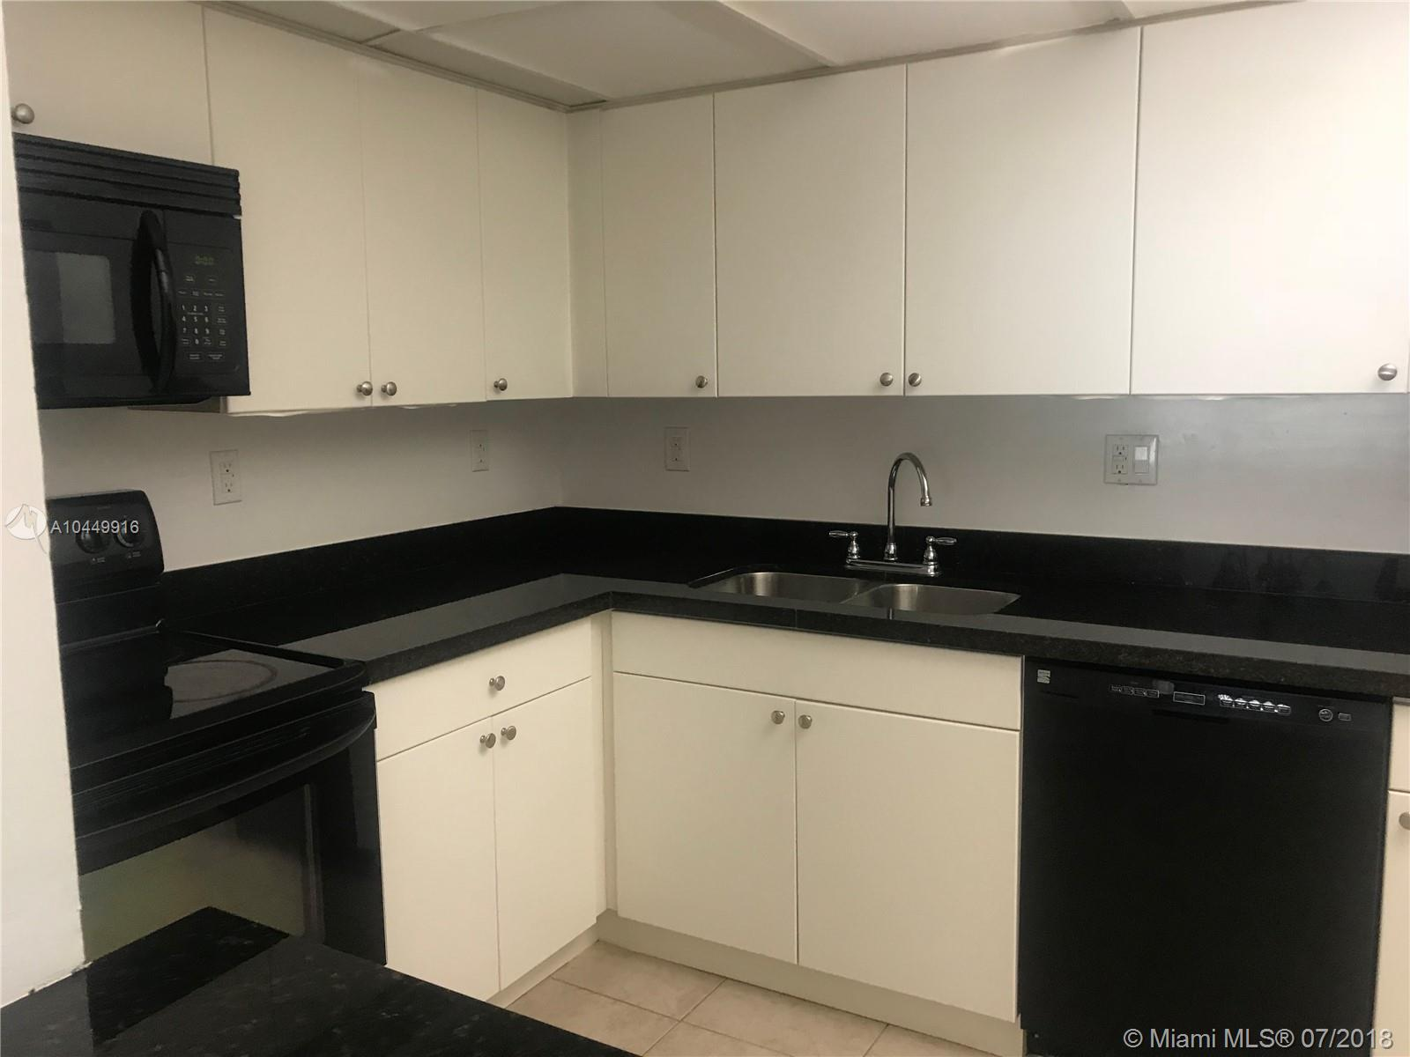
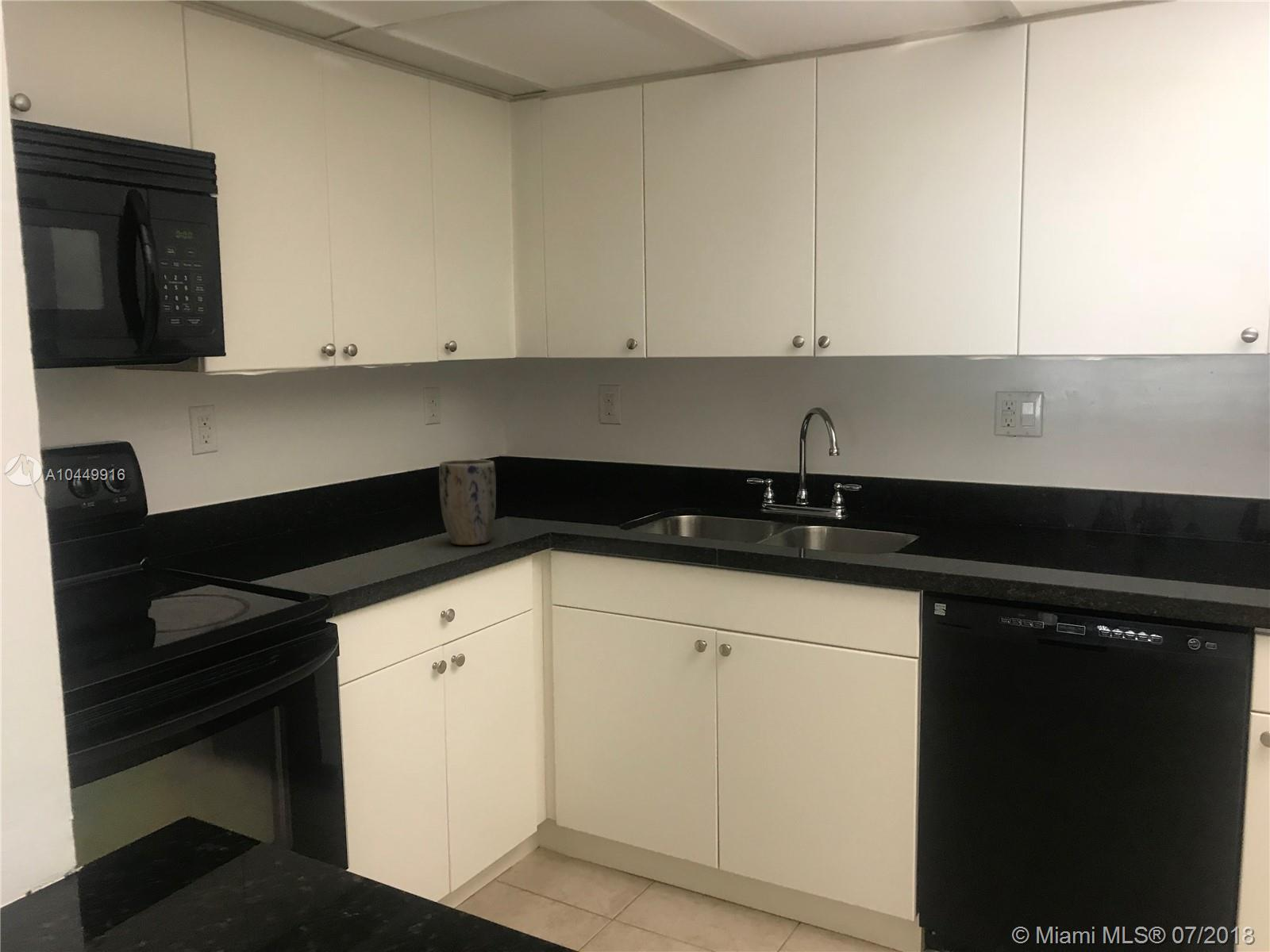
+ plant pot [438,459,497,546]
